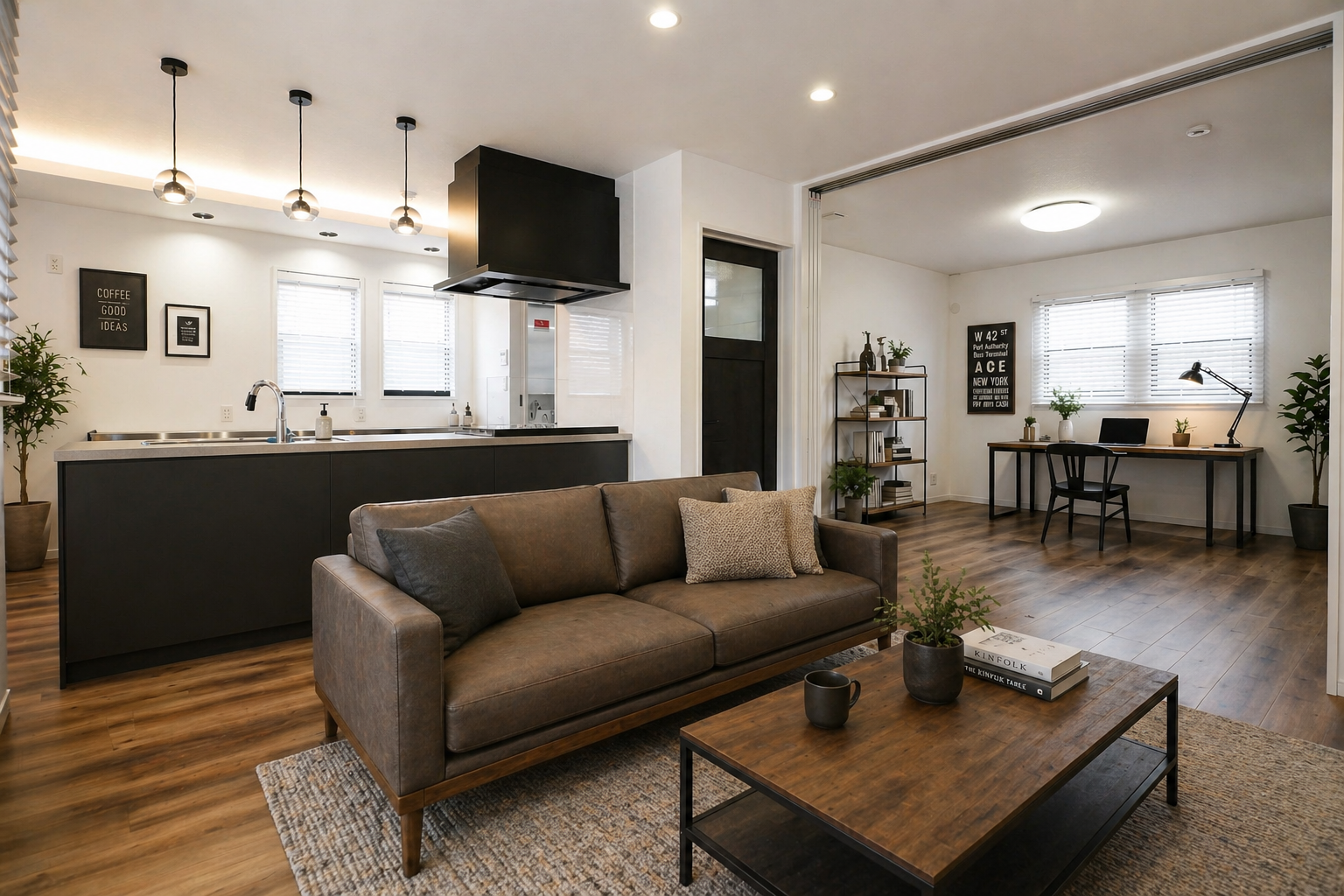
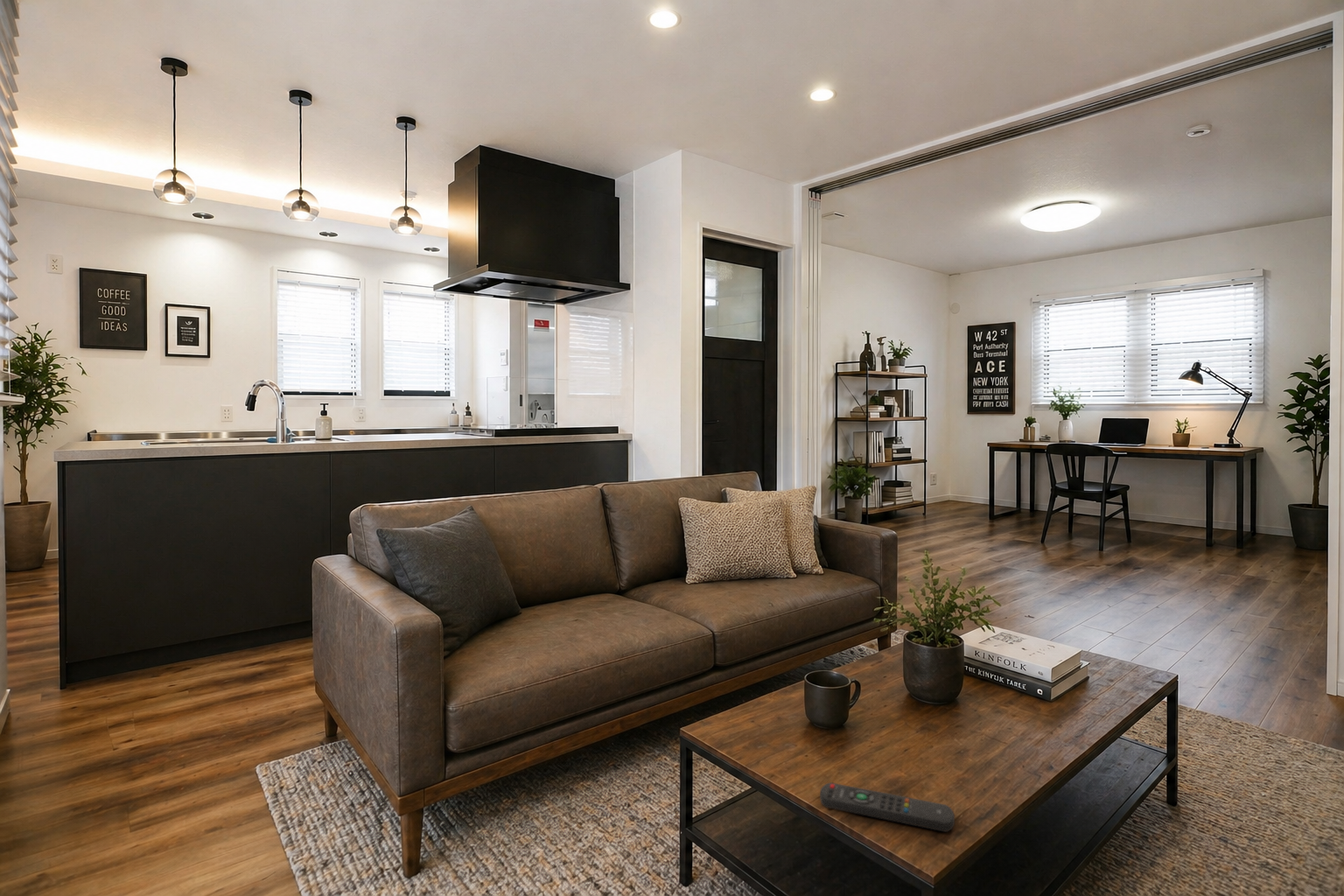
+ remote control [819,781,956,833]
